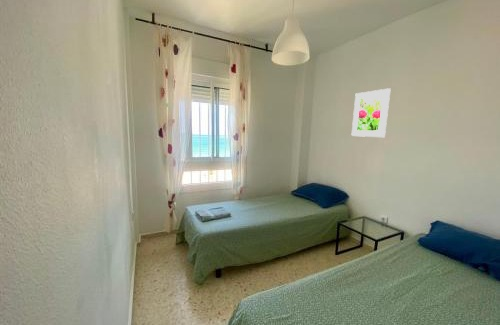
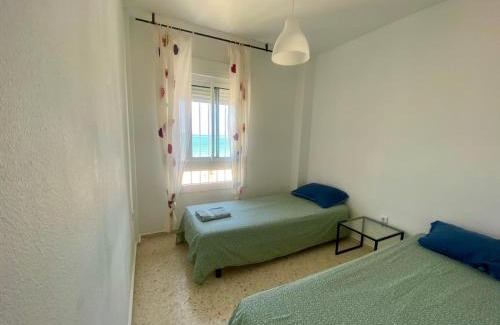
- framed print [351,87,392,138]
